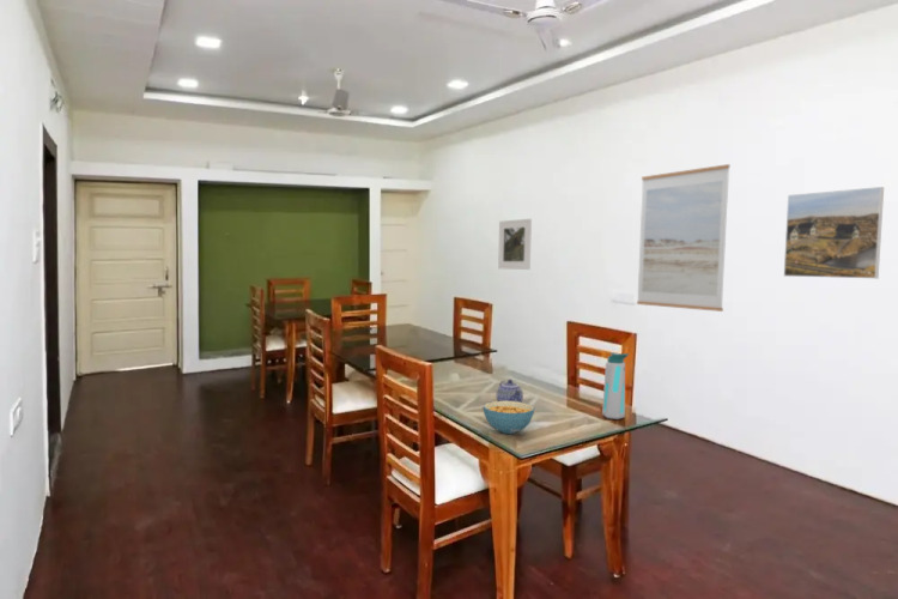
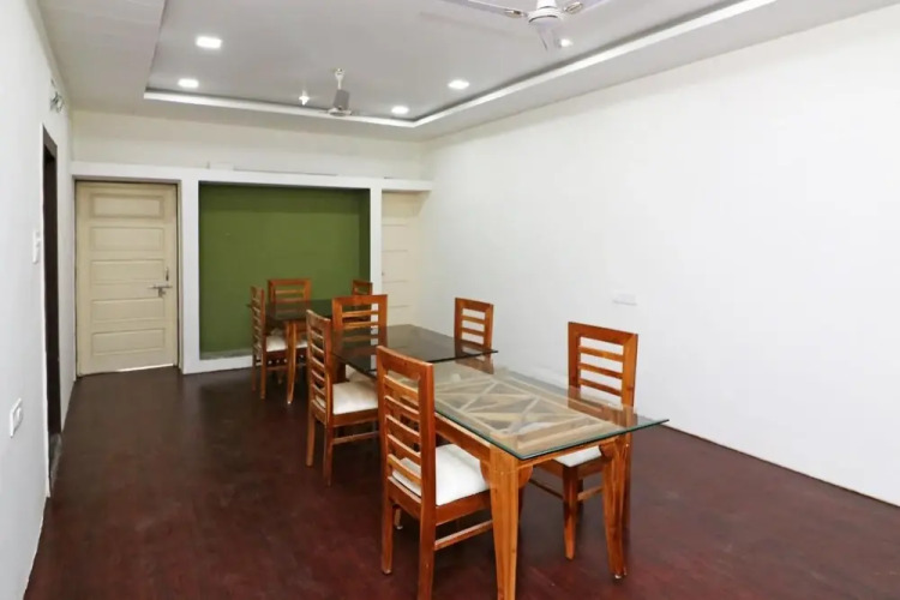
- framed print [497,218,533,271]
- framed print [783,186,885,280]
- water bottle [601,351,630,420]
- teapot [496,379,524,403]
- wall art [636,163,730,313]
- cereal bowl [483,400,535,435]
